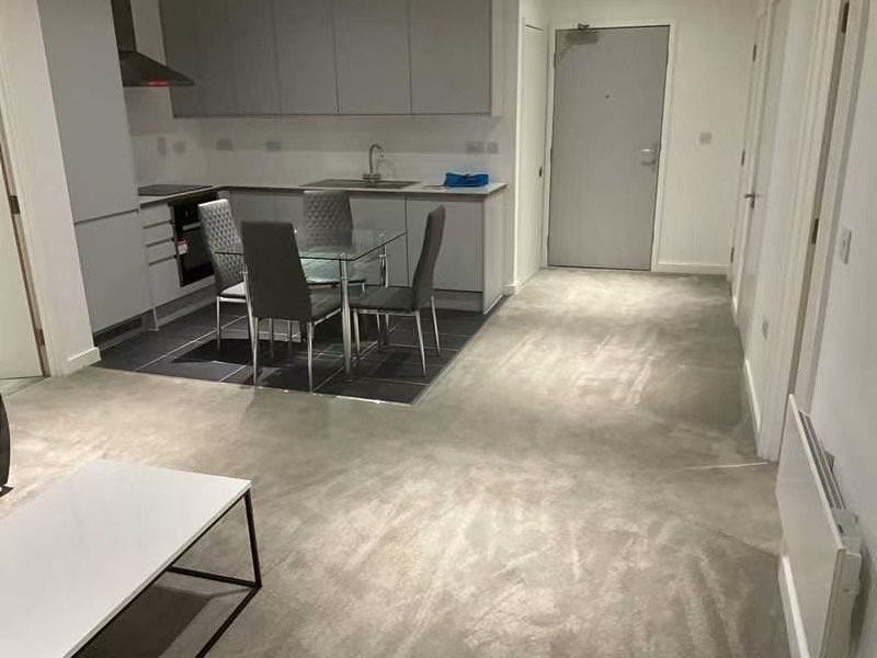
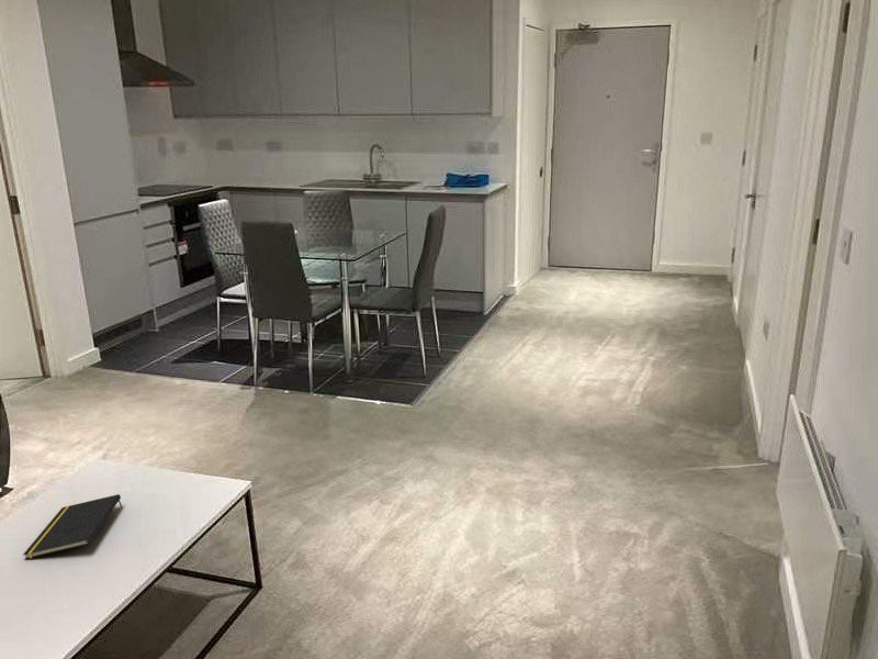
+ notepad [22,493,123,560]
